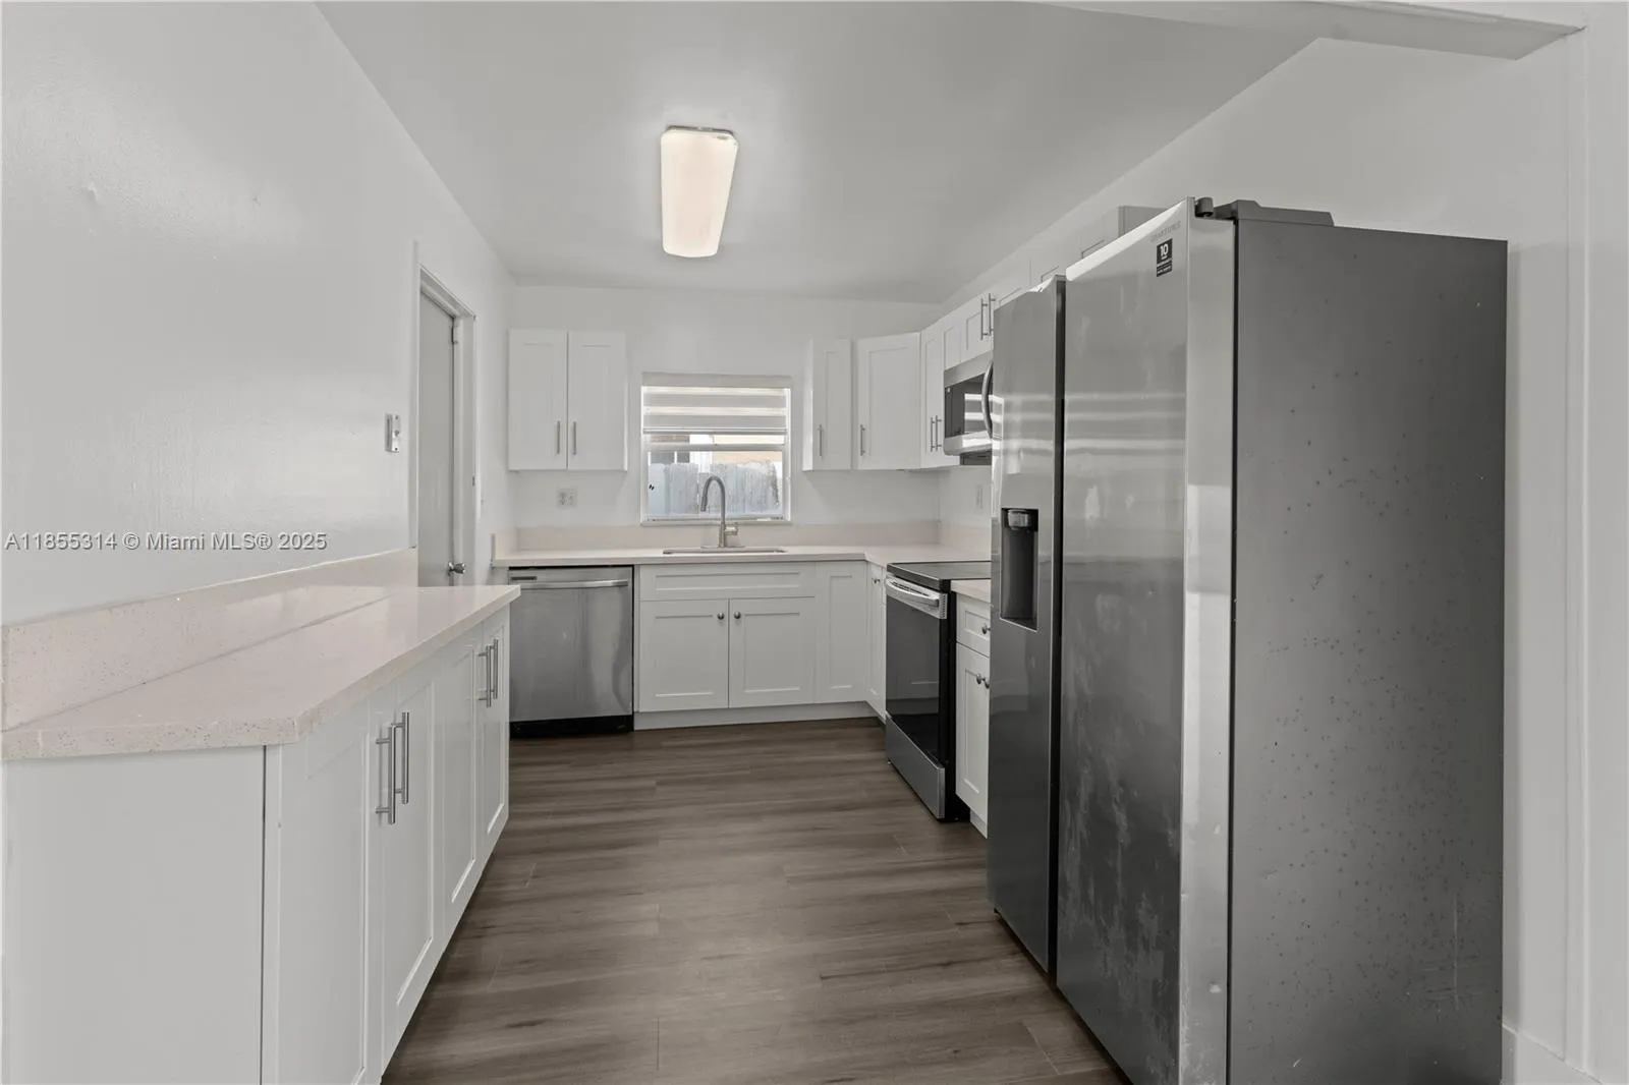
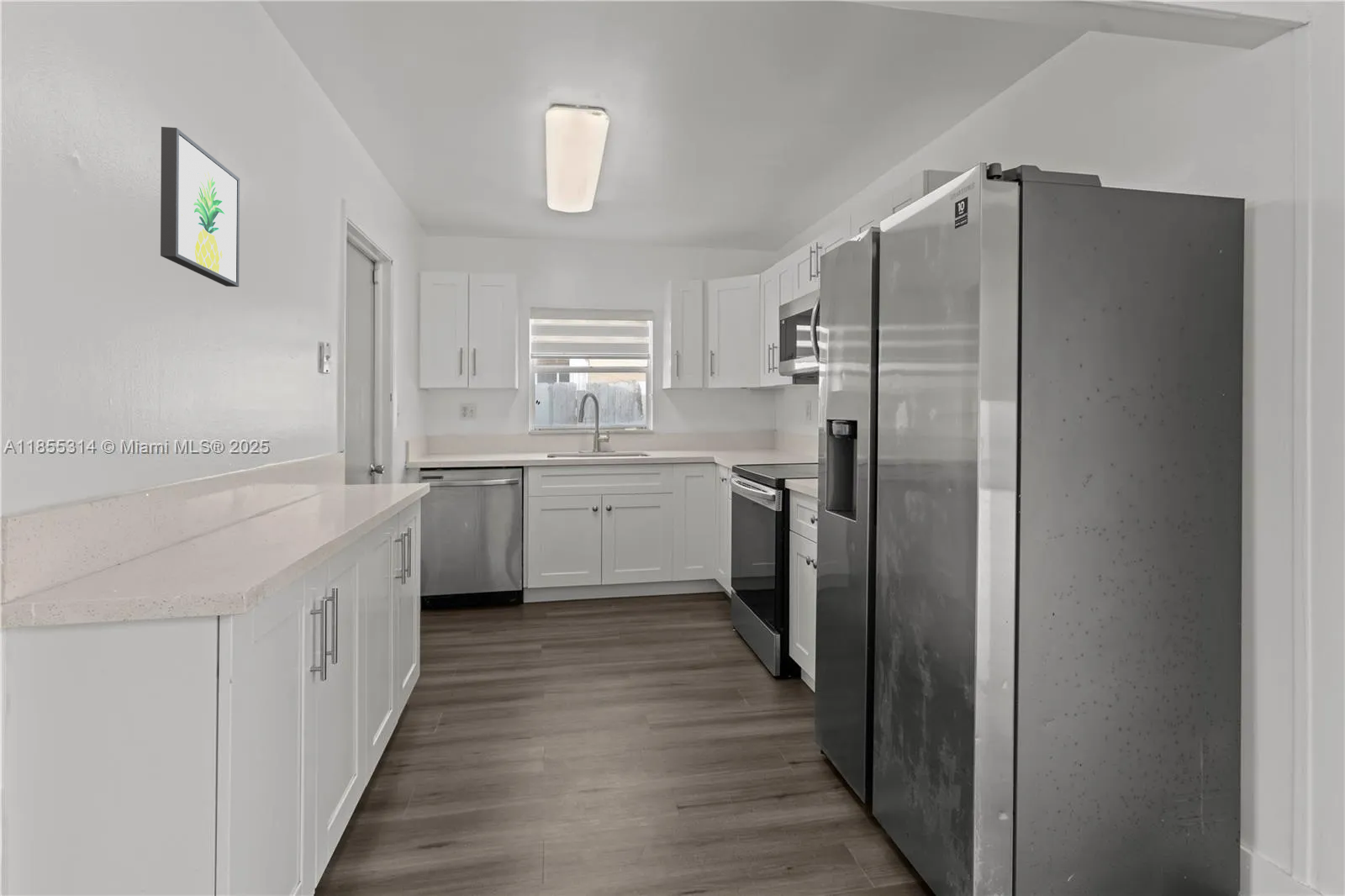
+ wall art [160,126,240,287]
